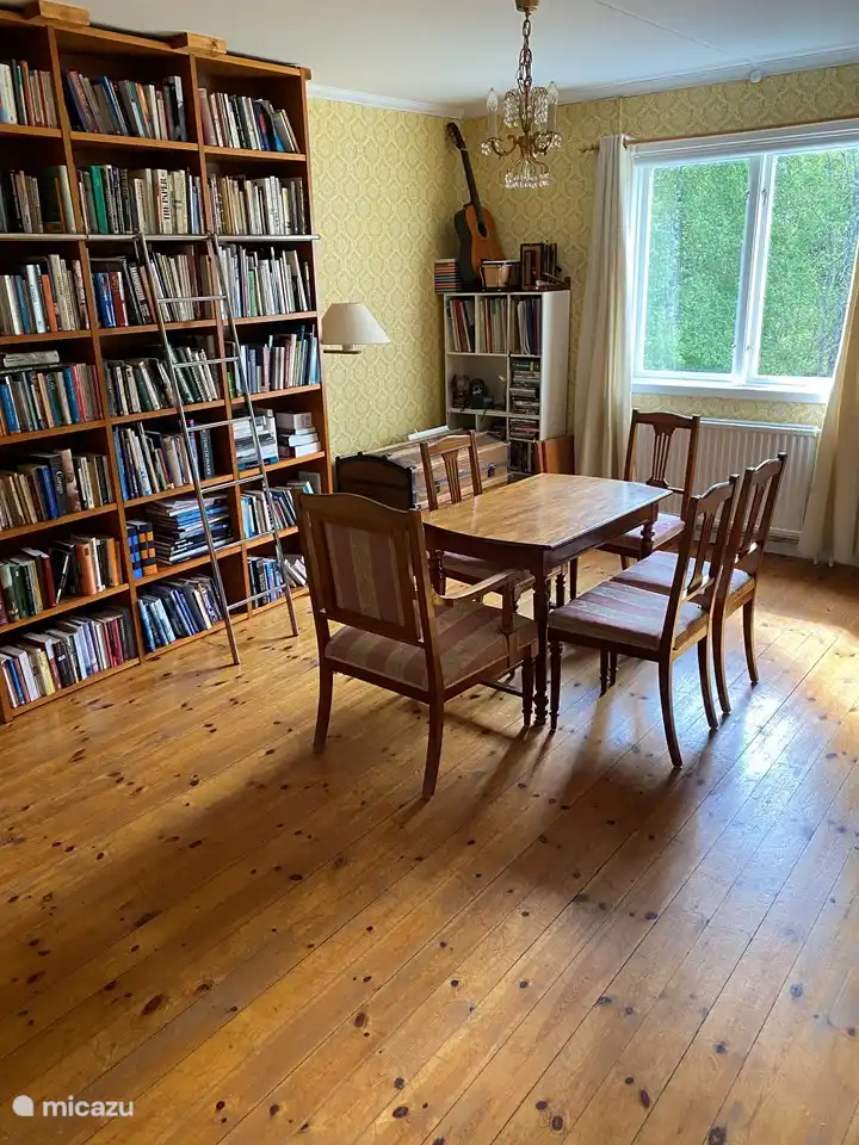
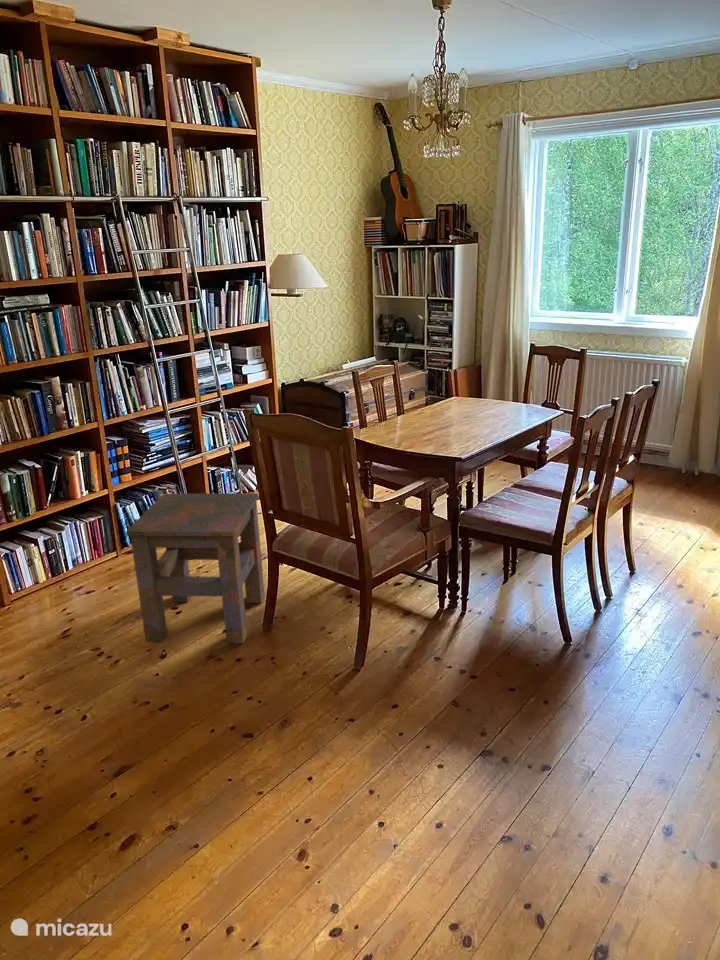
+ side table [125,492,265,644]
